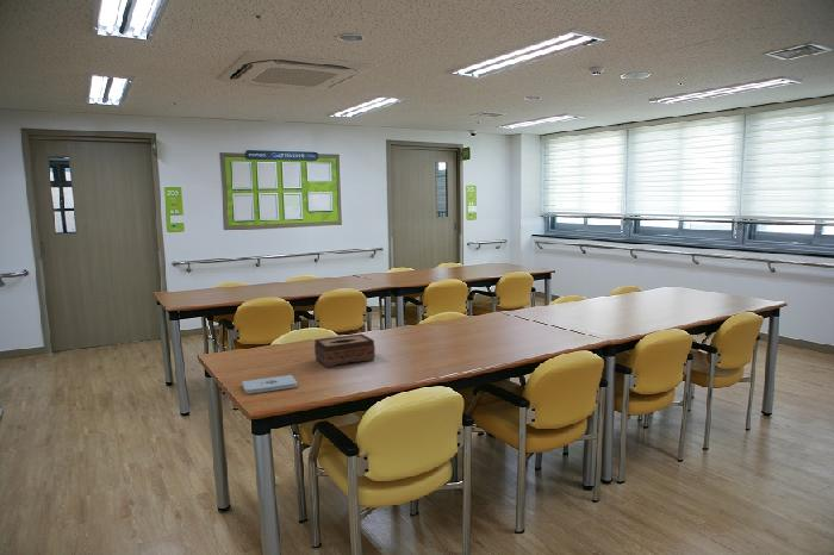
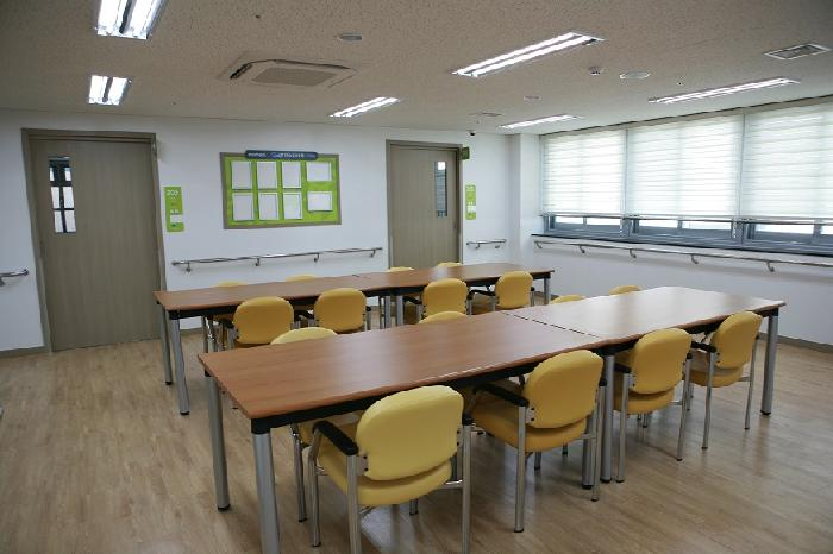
- tissue box [313,332,376,368]
- notepad [241,374,298,395]
